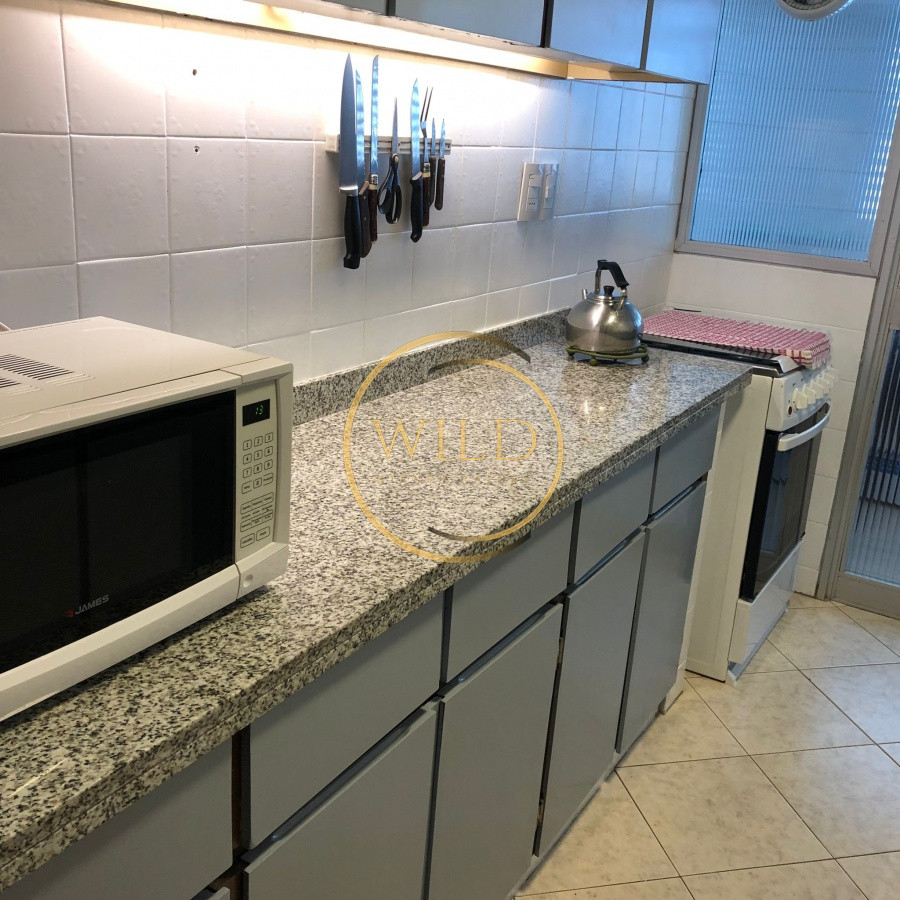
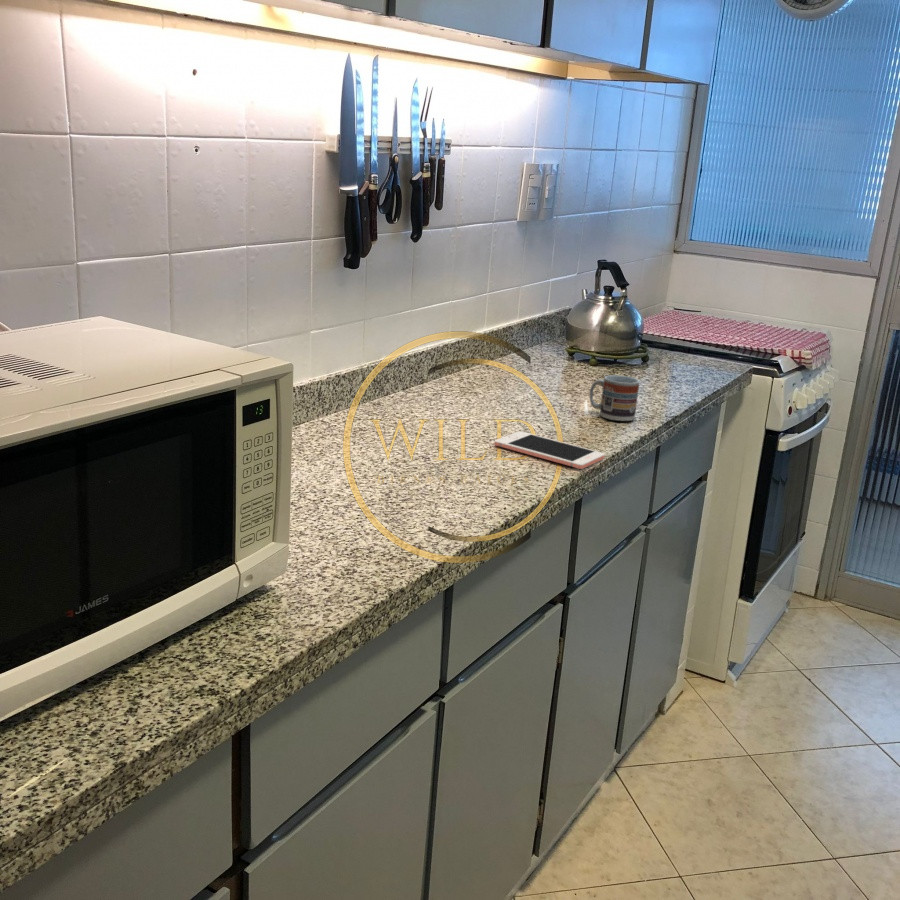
+ cell phone [493,430,606,470]
+ cup [589,374,641,422]
